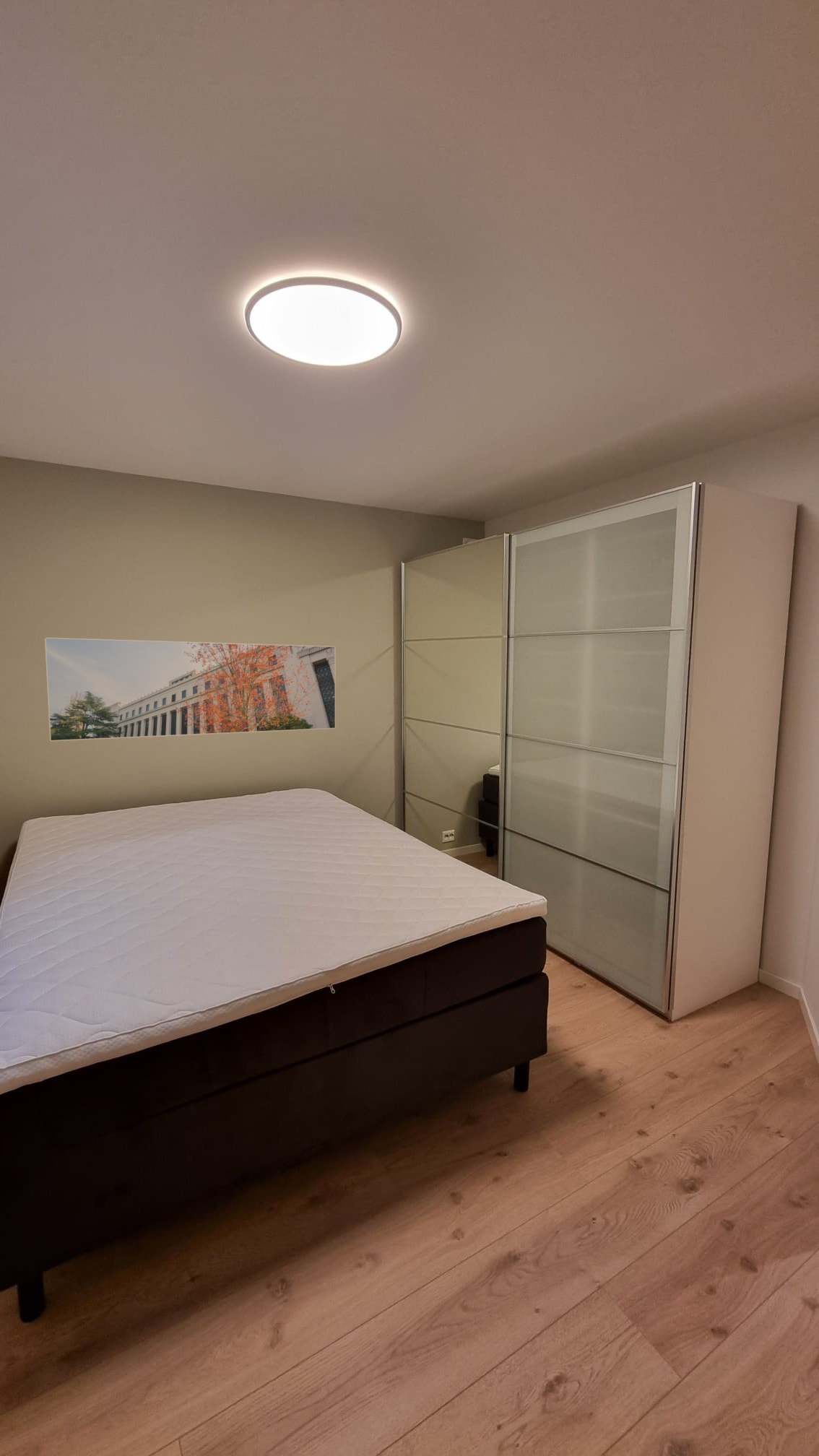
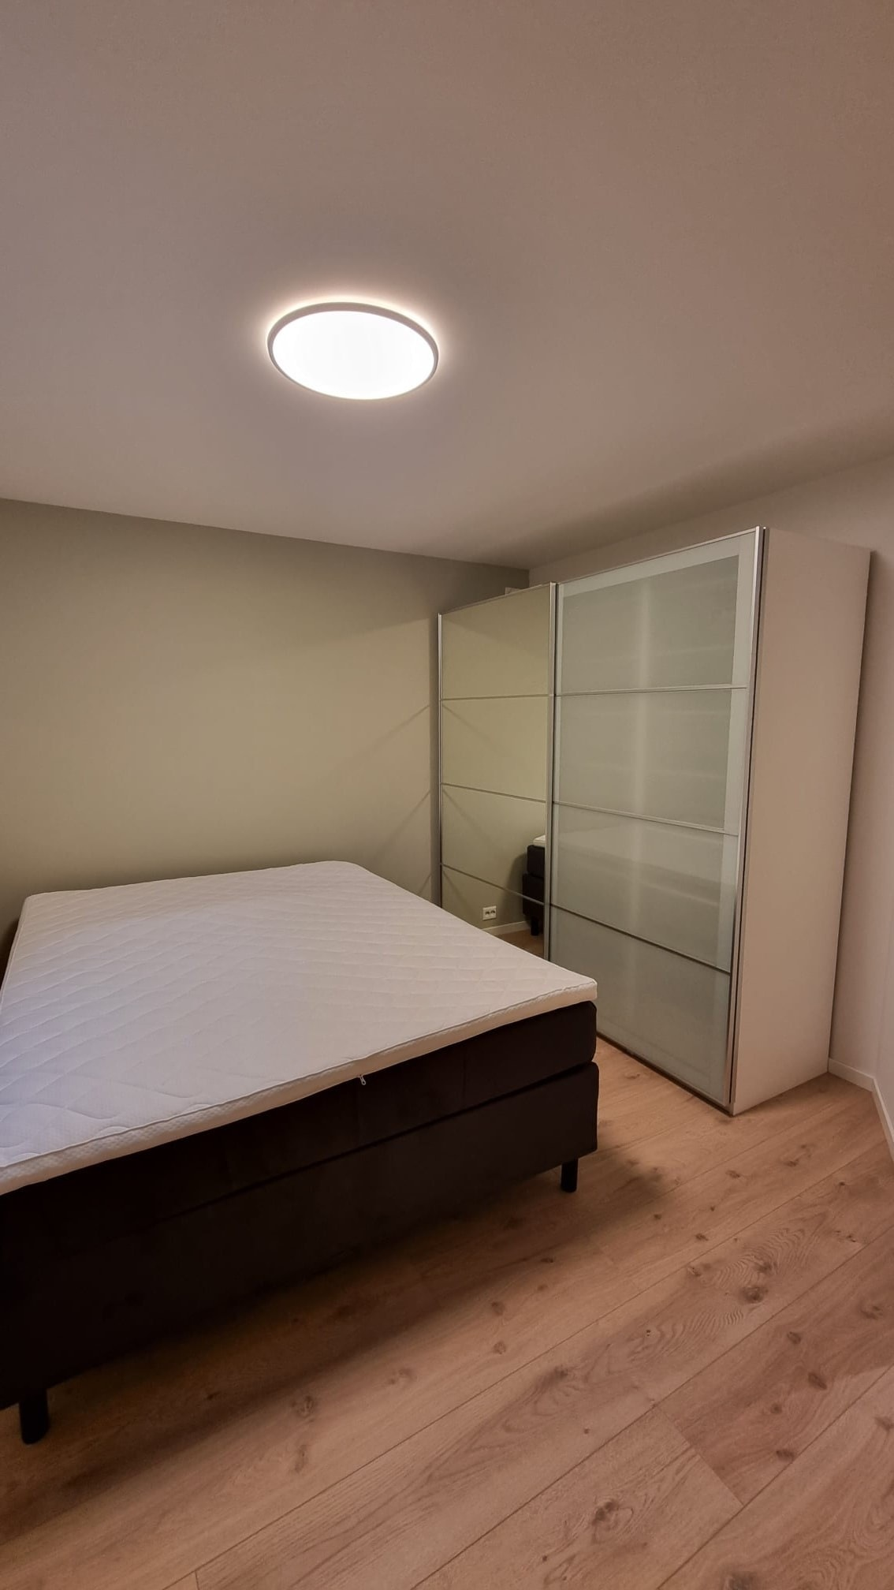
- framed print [44,637,337,742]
